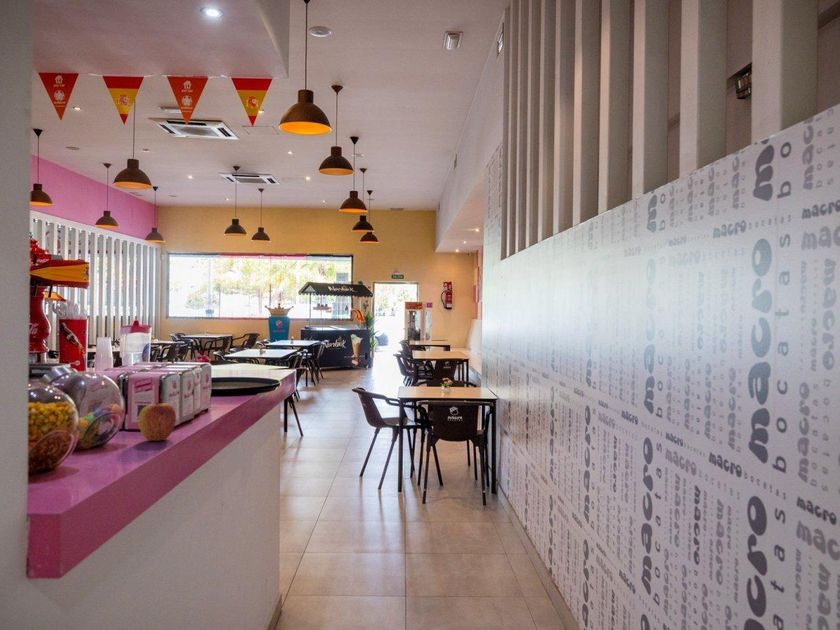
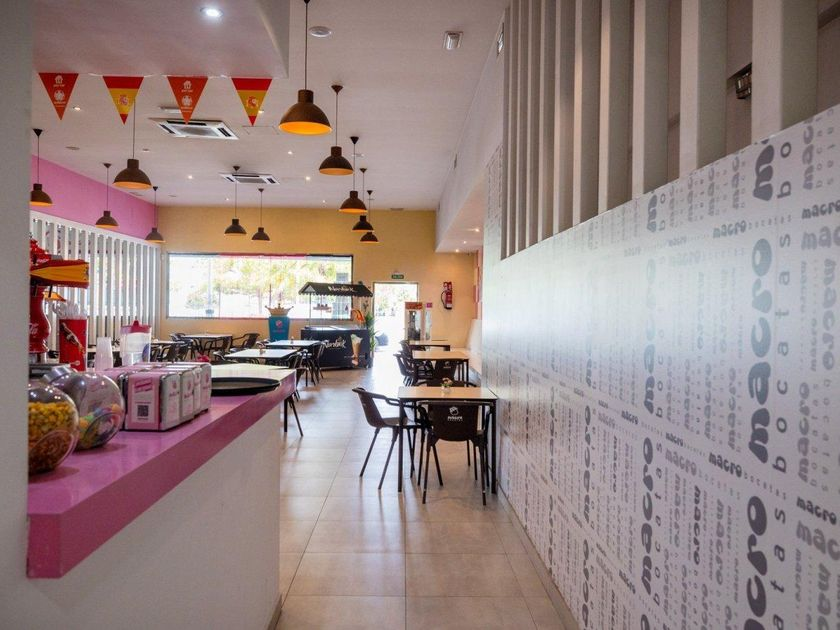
- apple [137,401,177,442]
